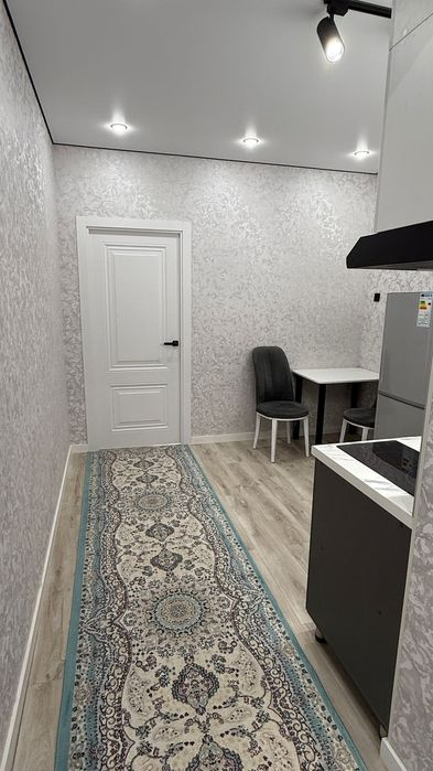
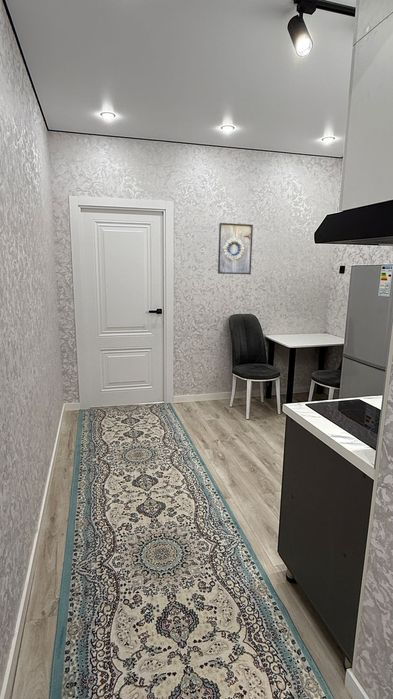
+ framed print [217,222,254,275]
